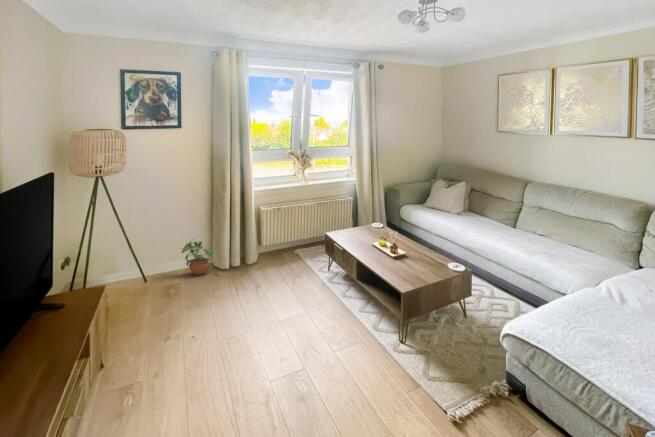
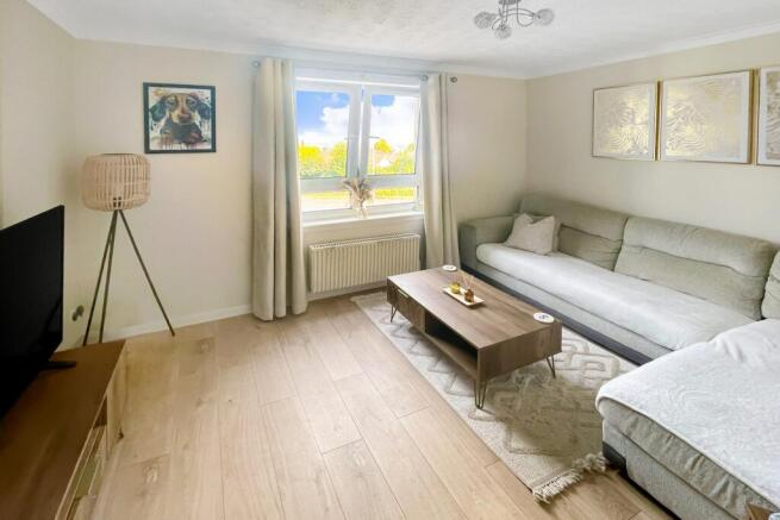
- potted plant [181,237,214,276]
